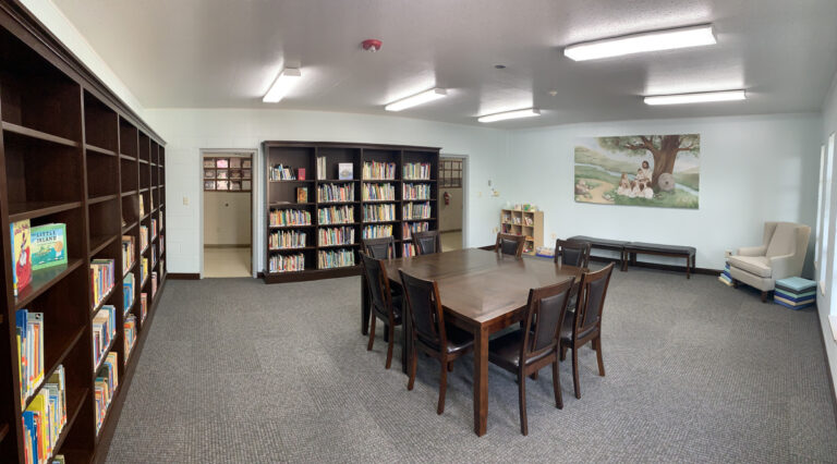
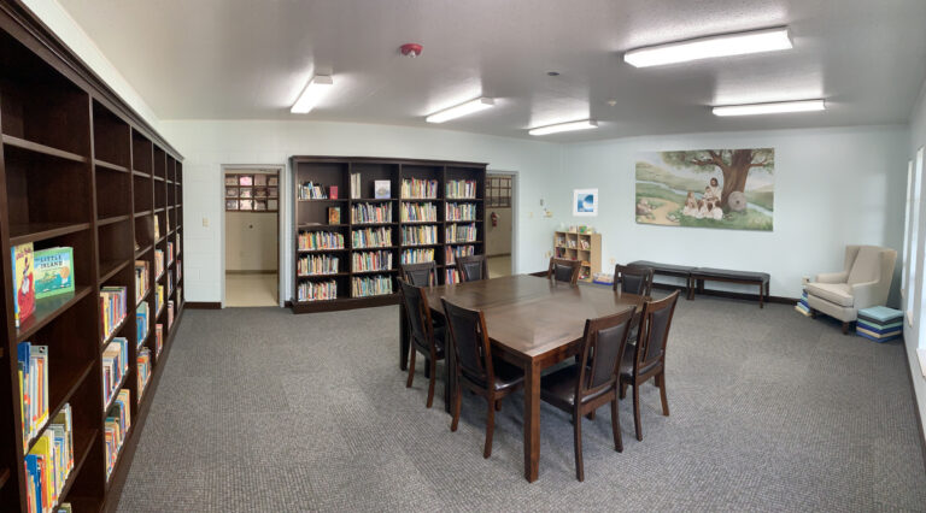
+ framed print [573,188,599,218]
